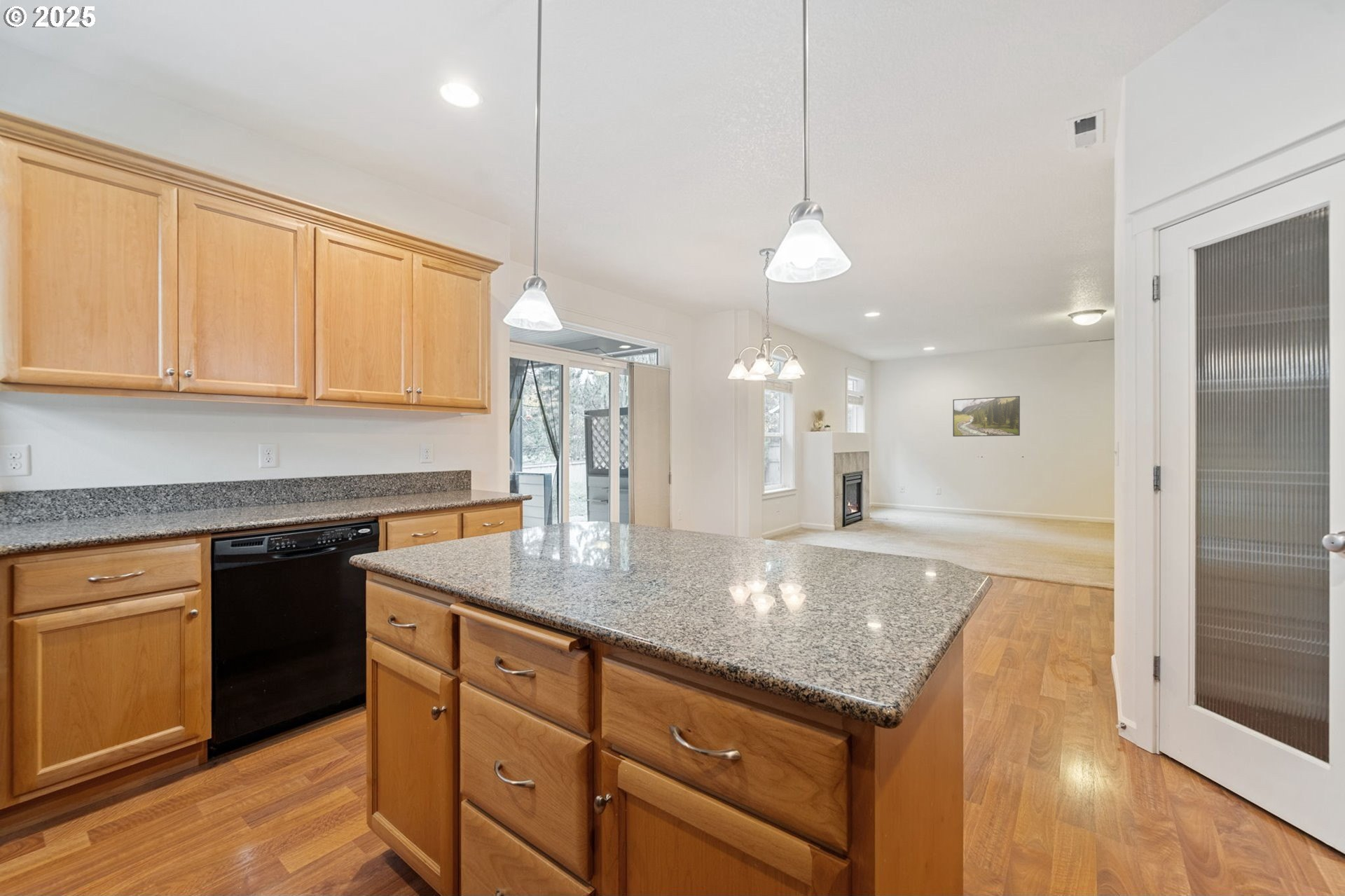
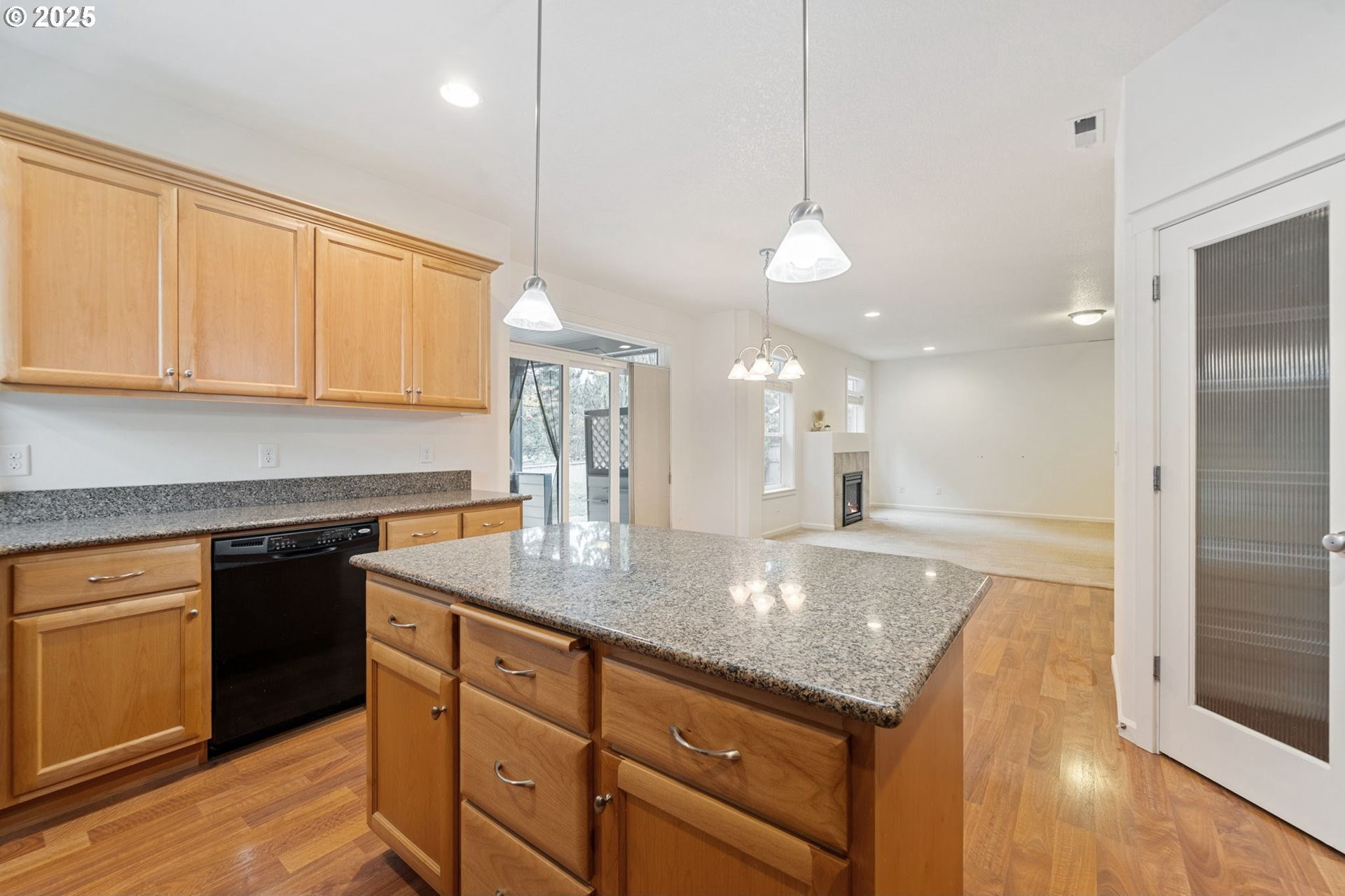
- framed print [952,395,1021,437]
